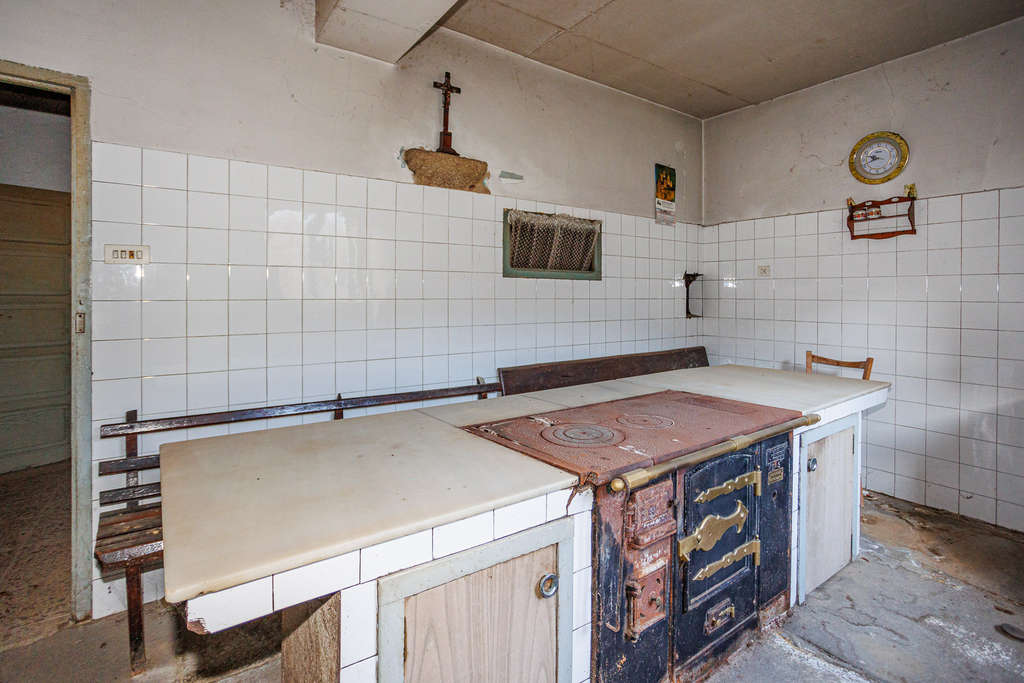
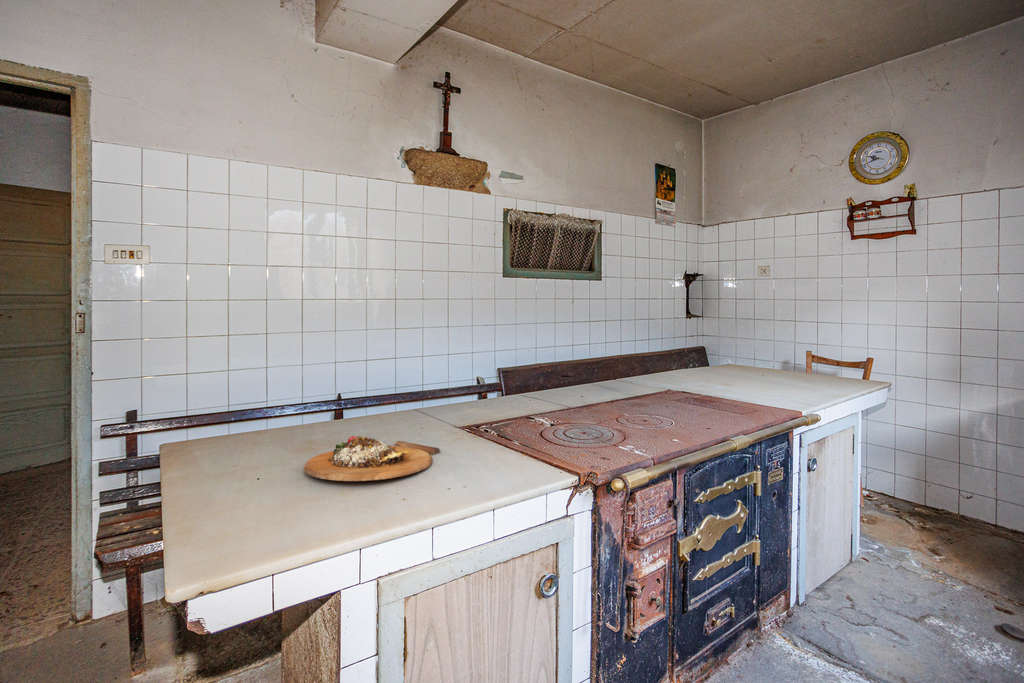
+ cutting board [302,435,441,482]
